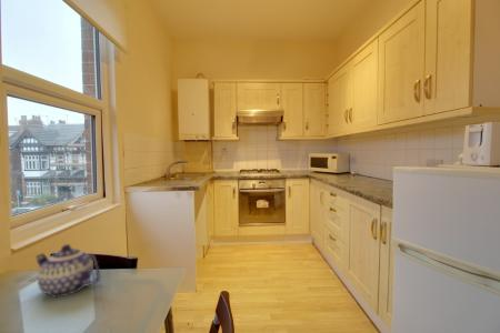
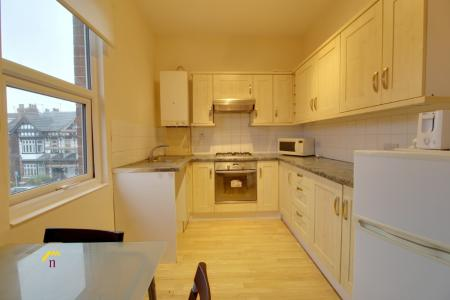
- teapot [34,243,101,299]
